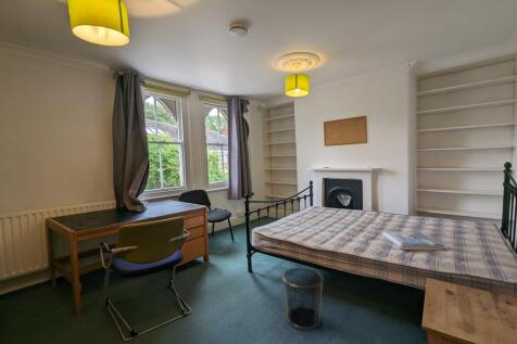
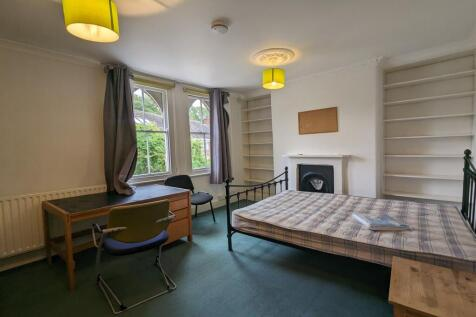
- waste bin [281,267,325,330]
